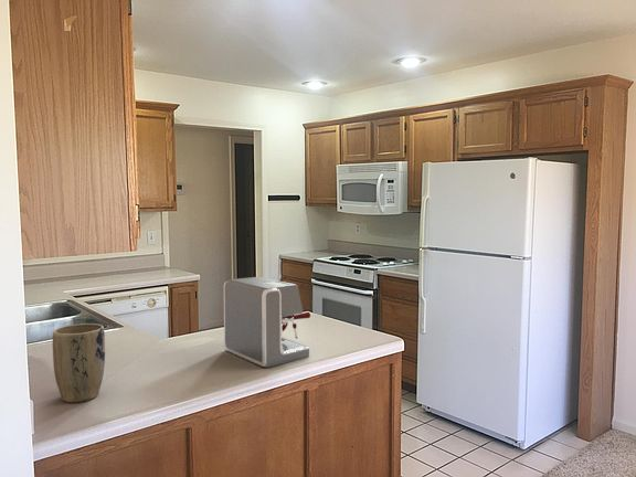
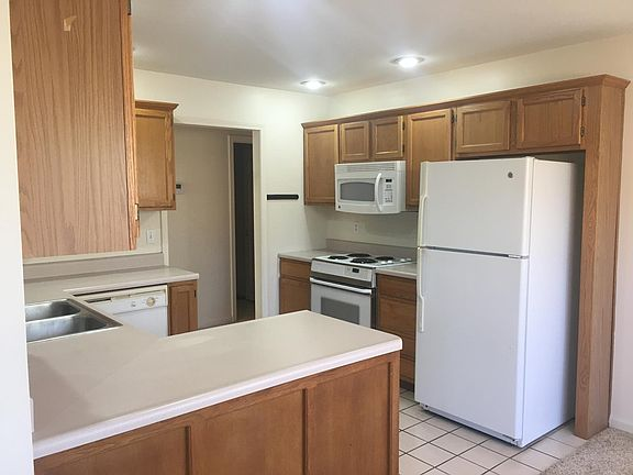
- coffee maker [223,276,311,369]
- plant pot [52,322,106,404]
